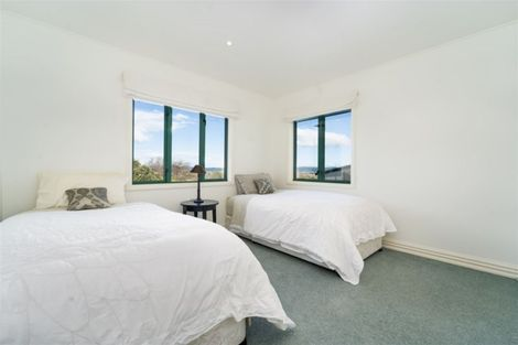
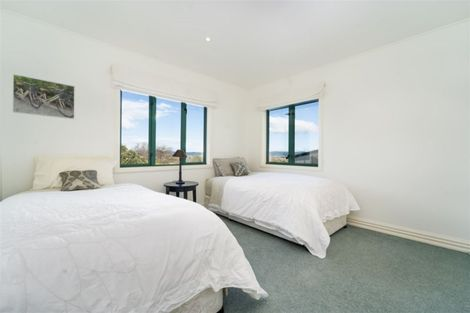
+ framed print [12,73,76,120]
